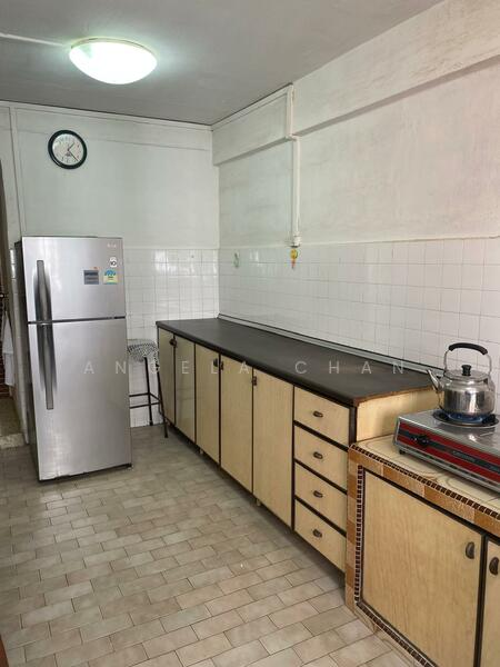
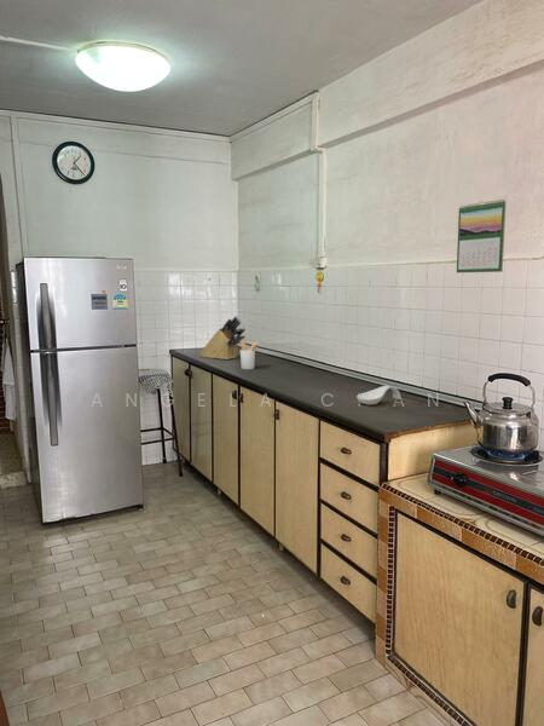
+ calendar [456,198,507,273]
+ knife block [198,315,247,361]
+ spoon rest [355,385,401,407]
+ utensil holder [239,339,261,370]
